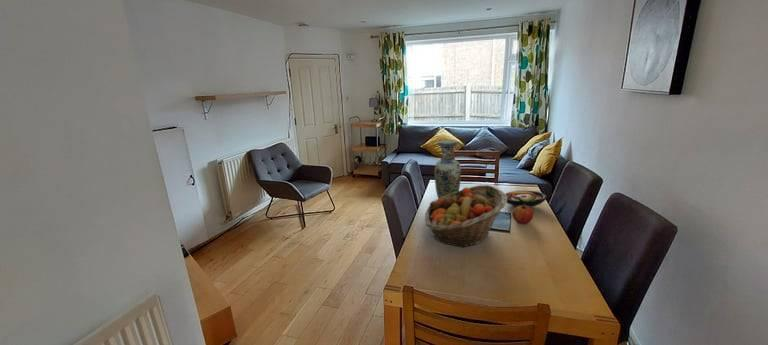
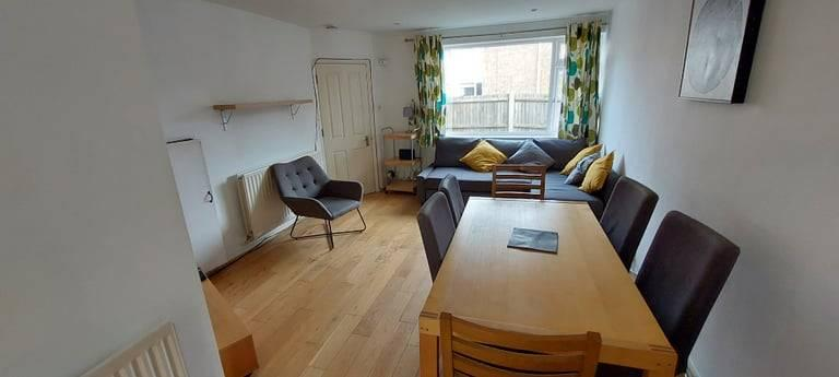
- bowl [505,190,548,208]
- apple [512,204,534,225]
- fruit basket [424,184,507,248]
- vase [434,139,462,199]
